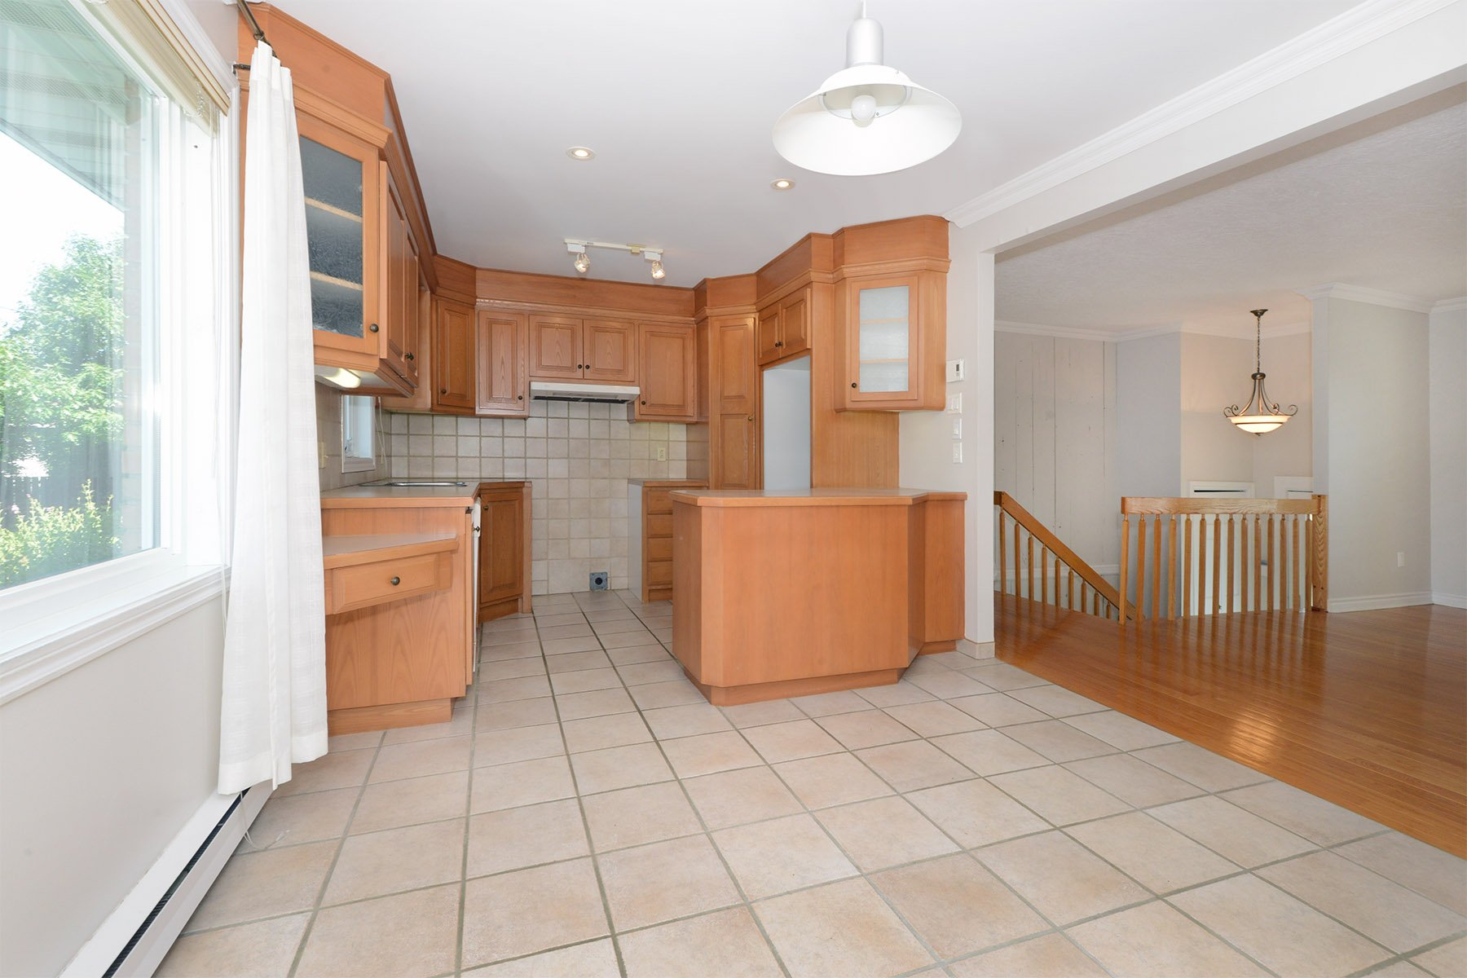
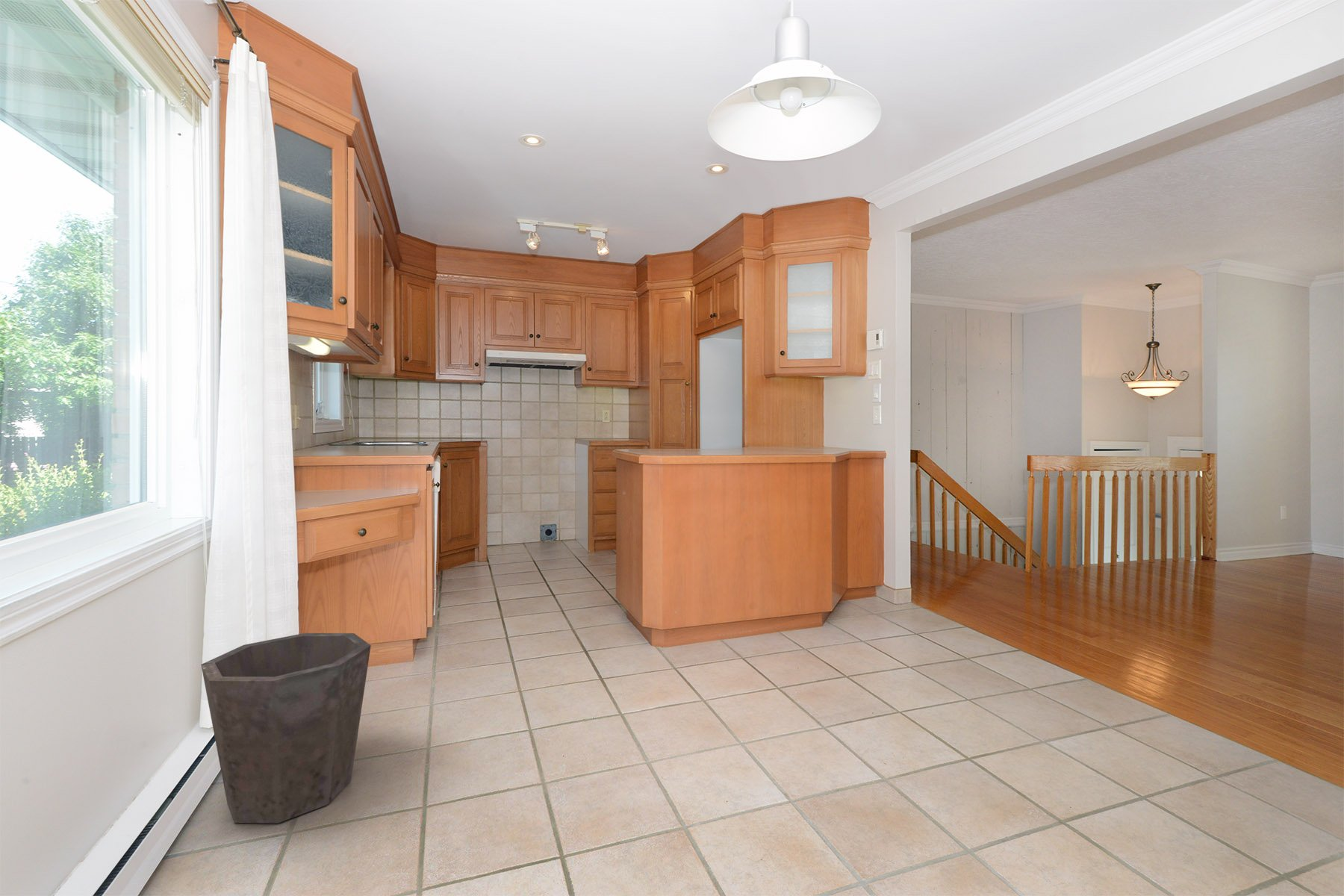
+ waste bin [200,632,372,824]
